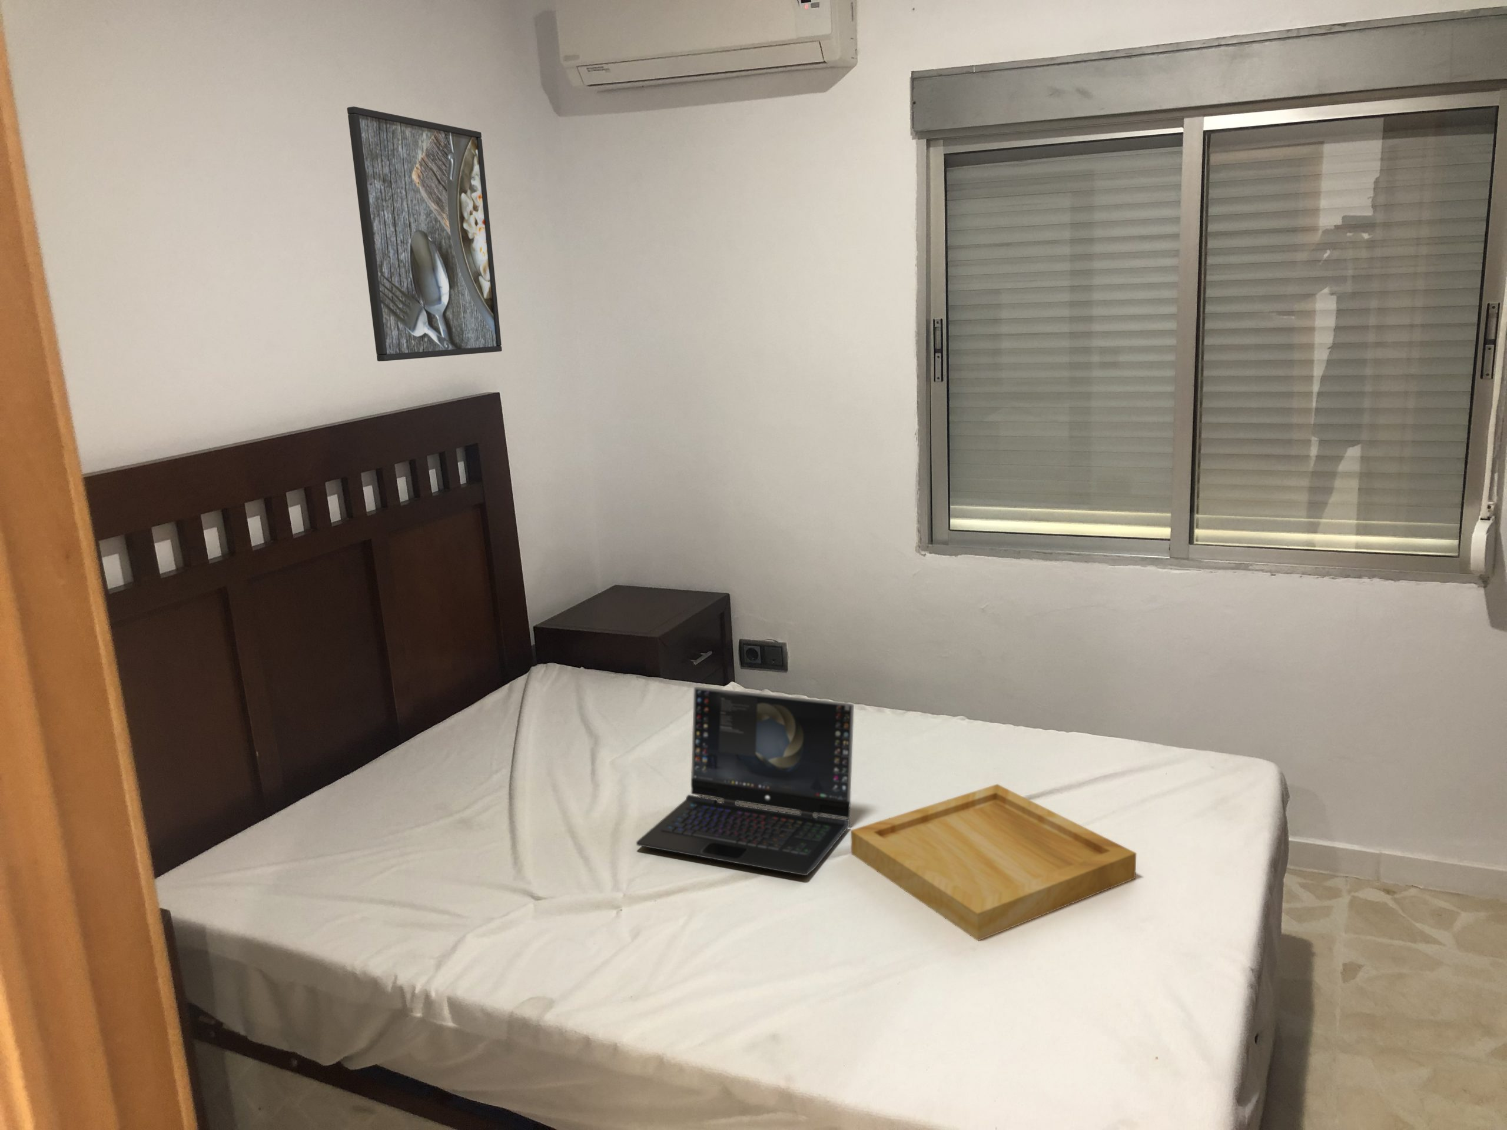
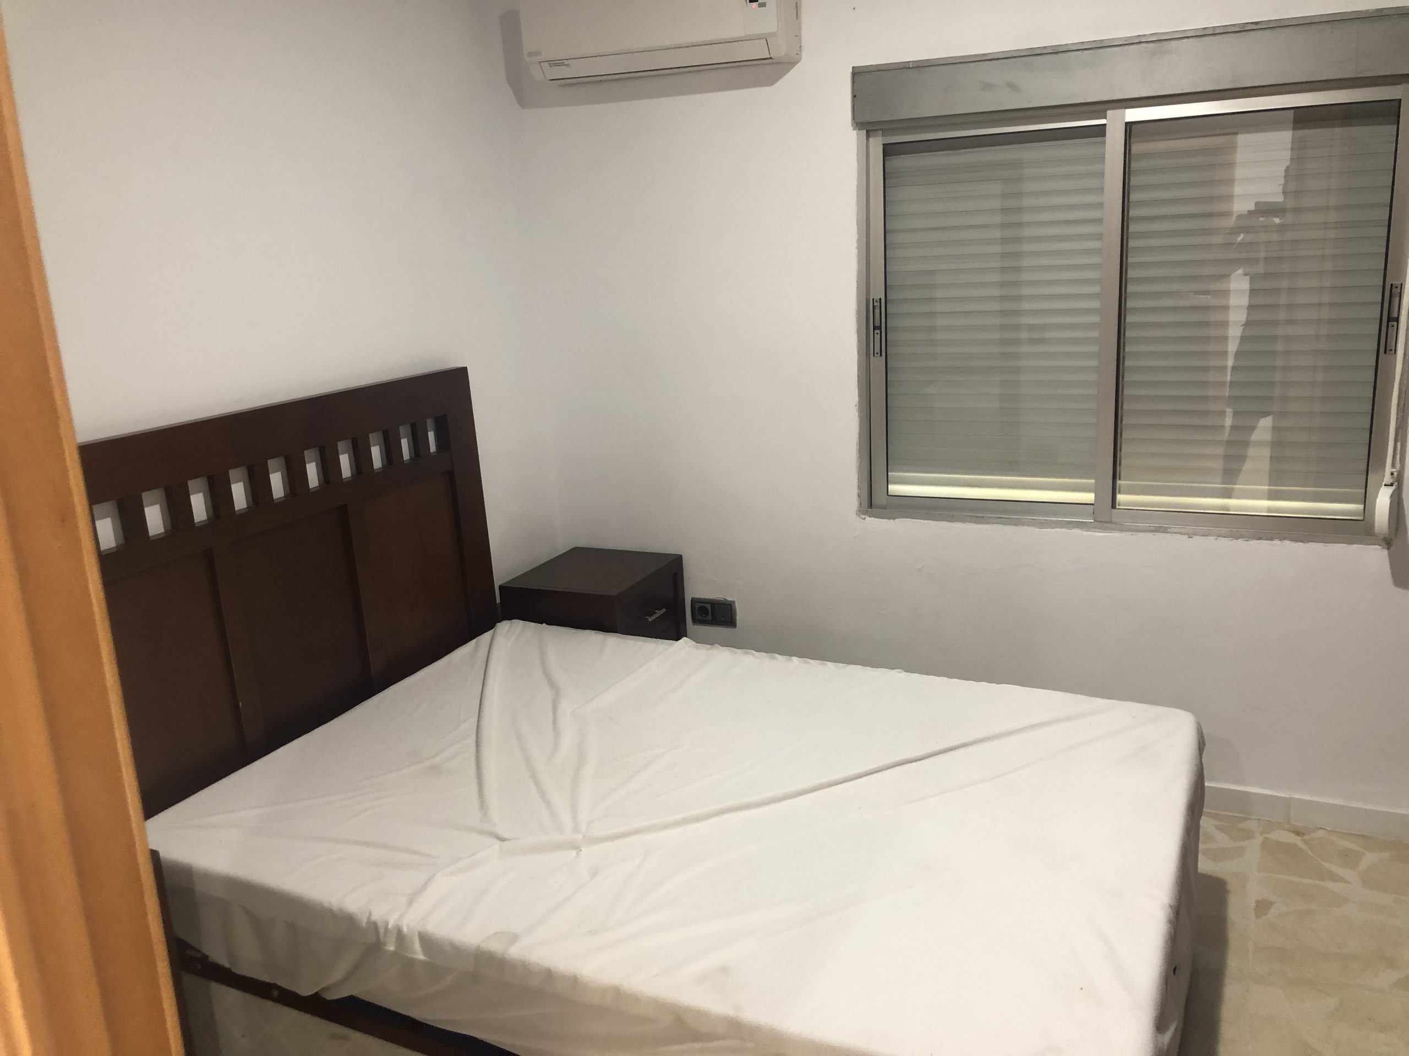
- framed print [346,106,503,362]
- tray [850,783,1137,941]
- laptop [636,686,854,876]
